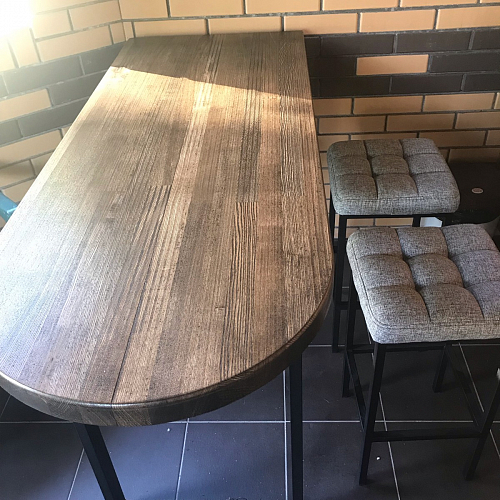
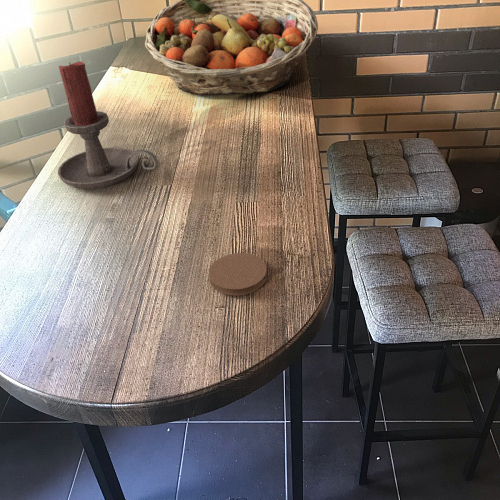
+ coaster [208,252,268,296]
+ fruit basket [144,0,319,97]
+ candle holder [57,61,159,190]
